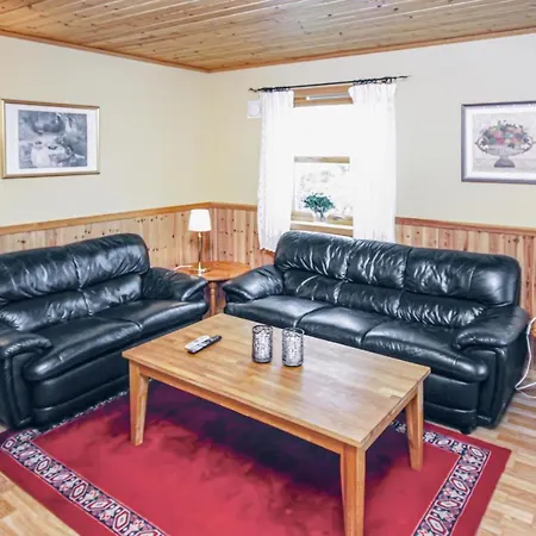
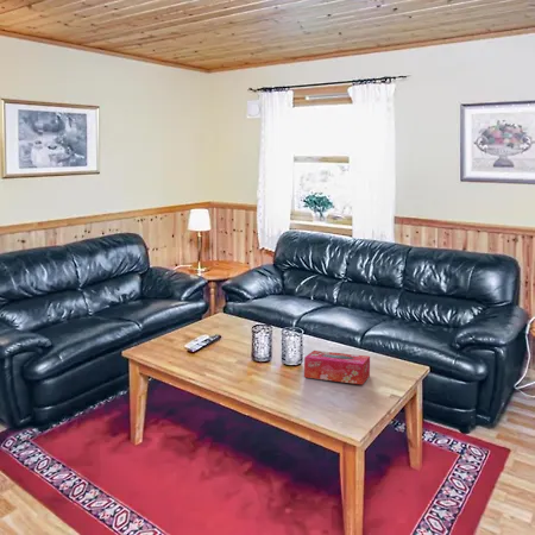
+ tissue box [303,350,371,385]
